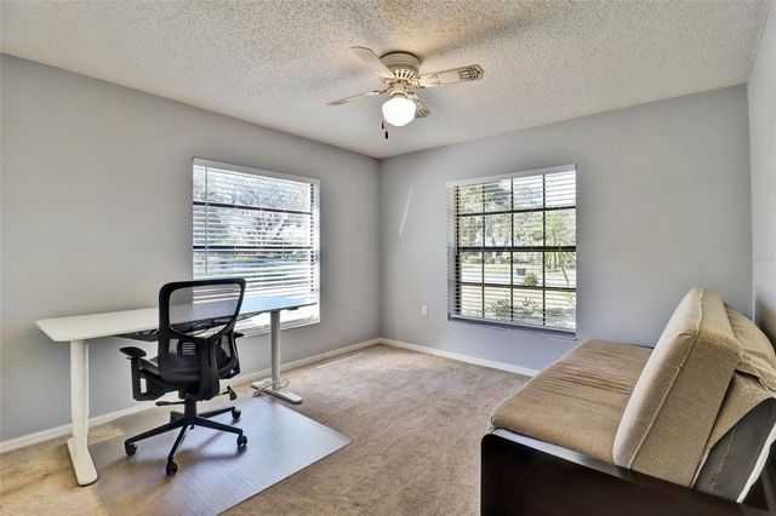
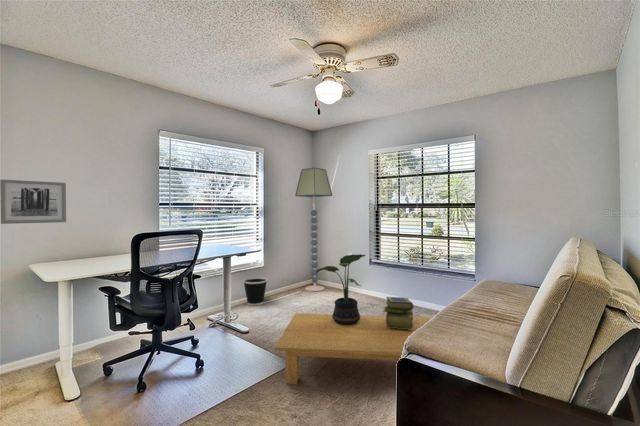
+ potted plant [316,253,367,325]
+ wall art [0,178,67,225]
+ coffee table [274,312,431,385]
+ stack of books [382,296,414,330]
+ wastebasket [242,276,268,307]
+ floor lamp [294,167,333,292]
